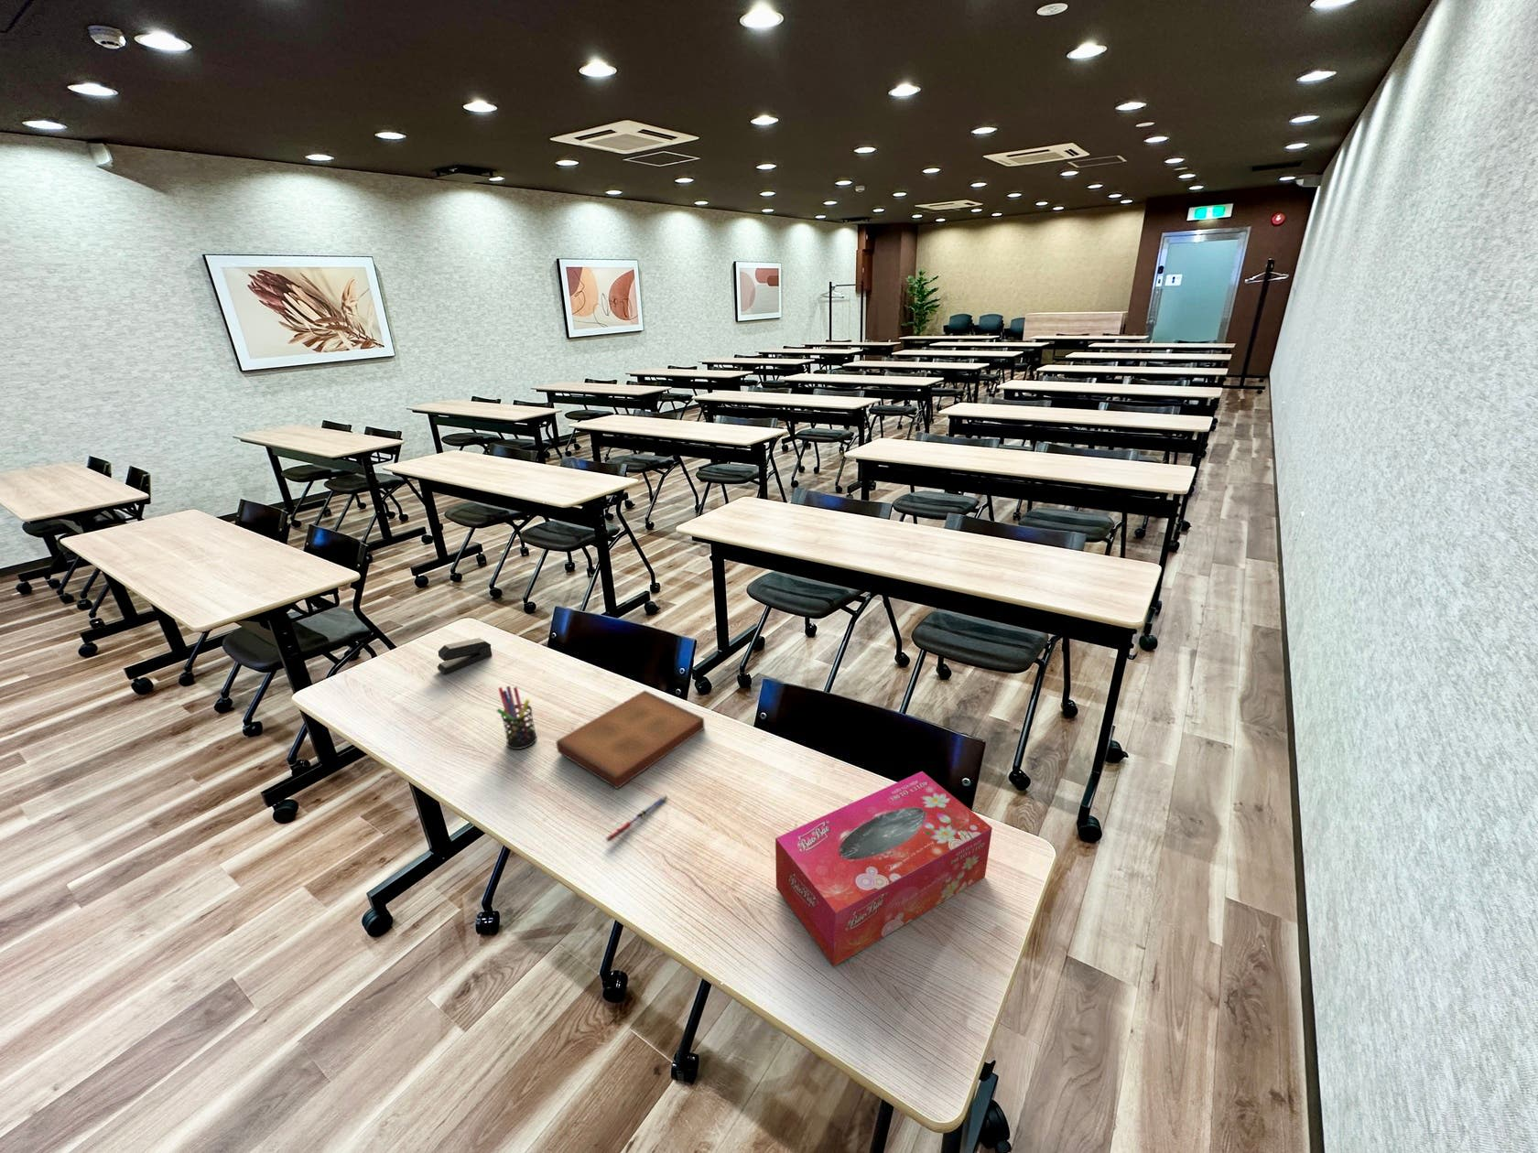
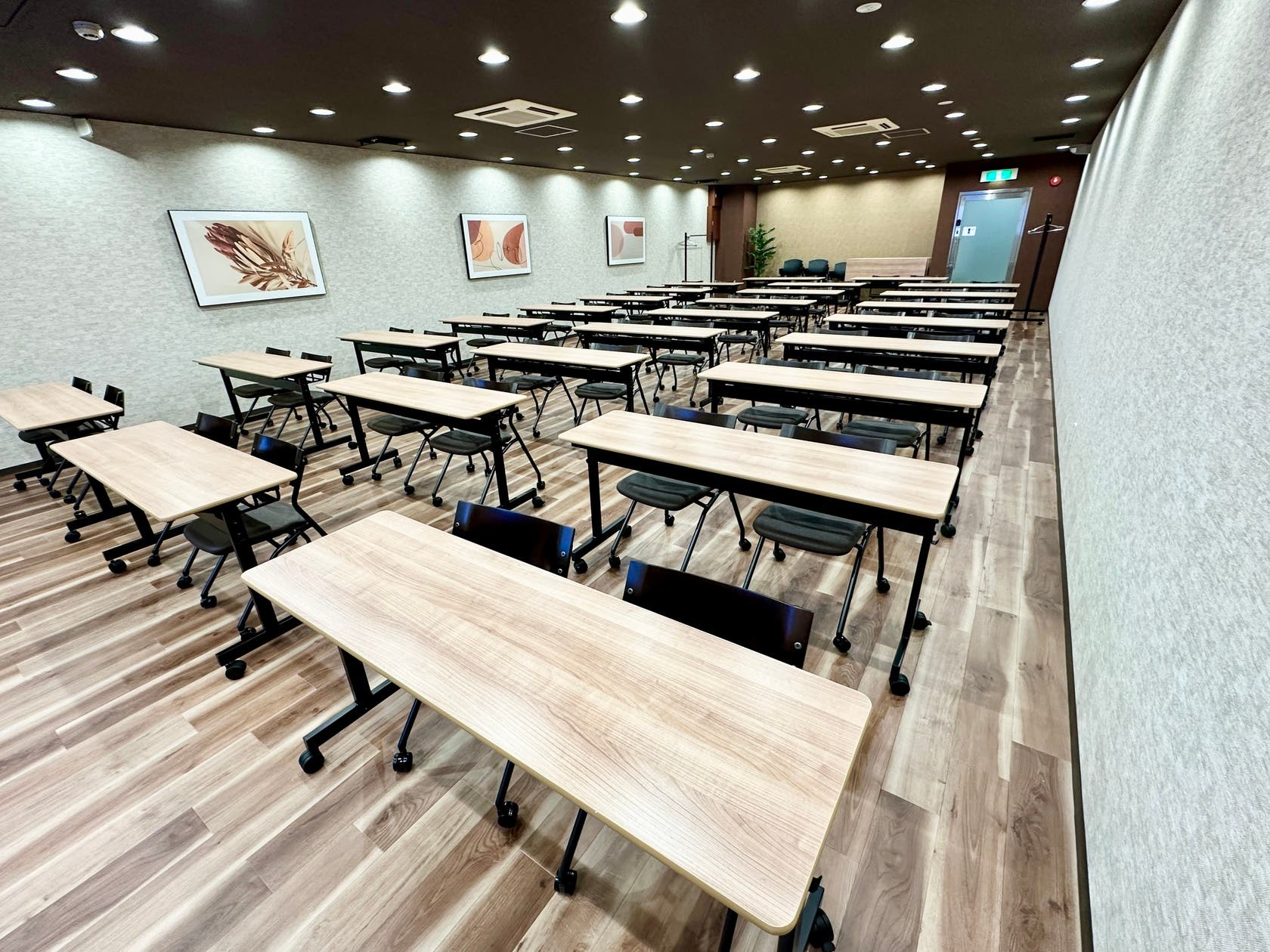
- book [555,689,706,790]
- pen holder [497,686,538,751]
- tissue box [775,770,993,968]
- pen [604,795,670,843]
- stapler [437,637,493,675]
